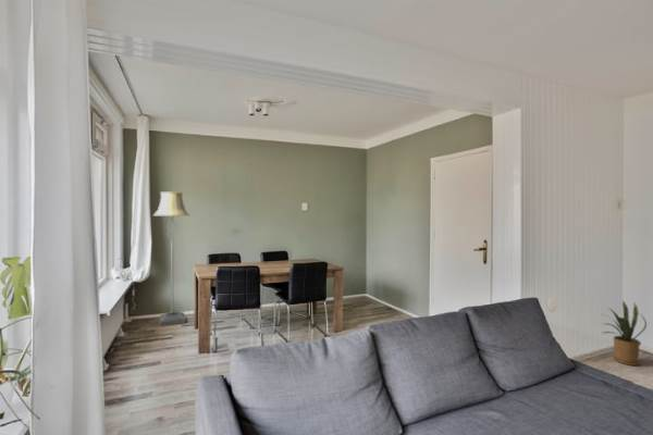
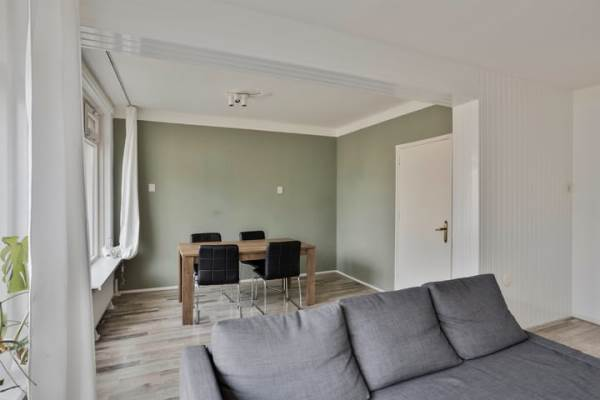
- floor lamp [152,191,190,327]
- house plant [601,300,648,366]
